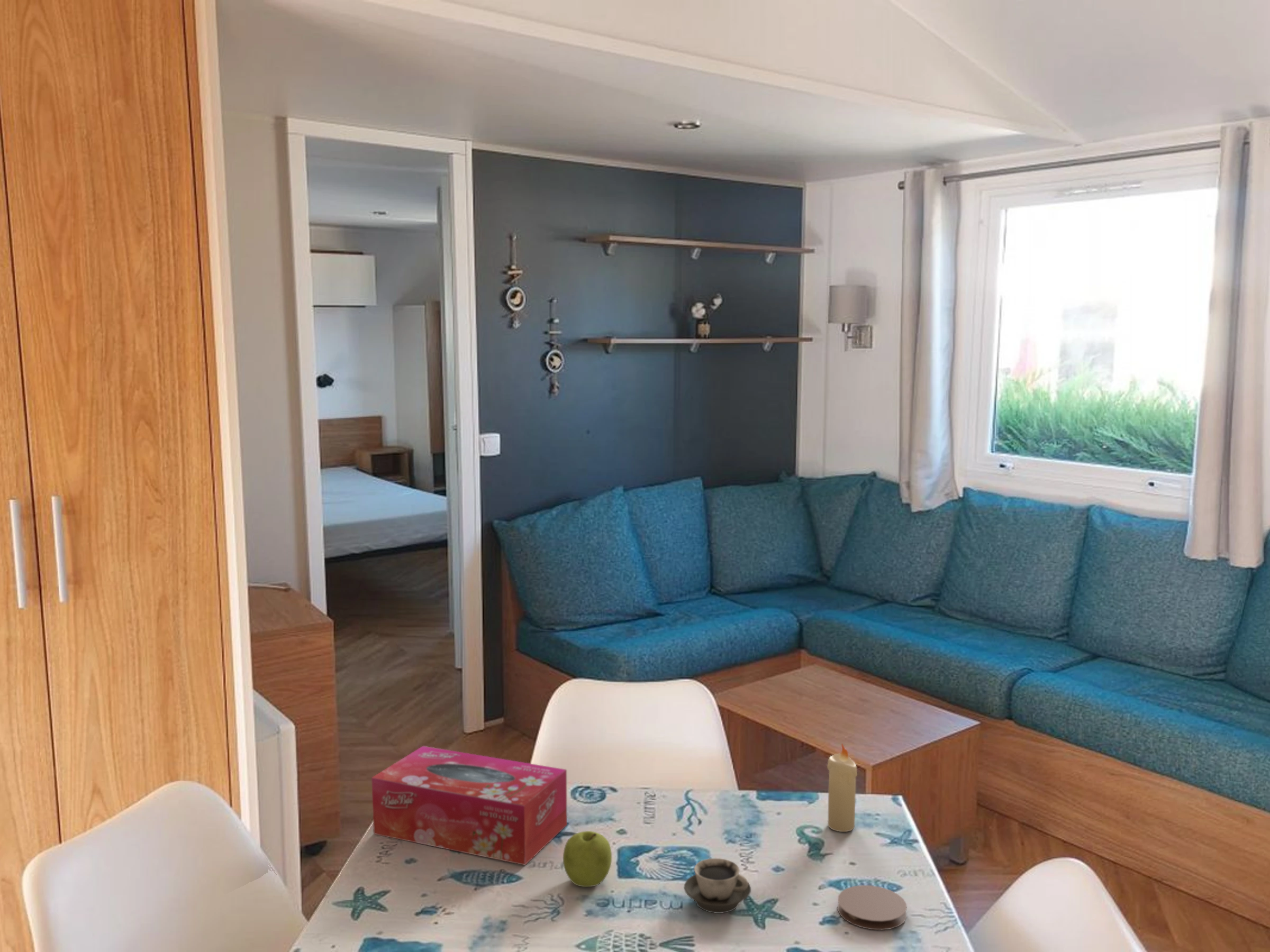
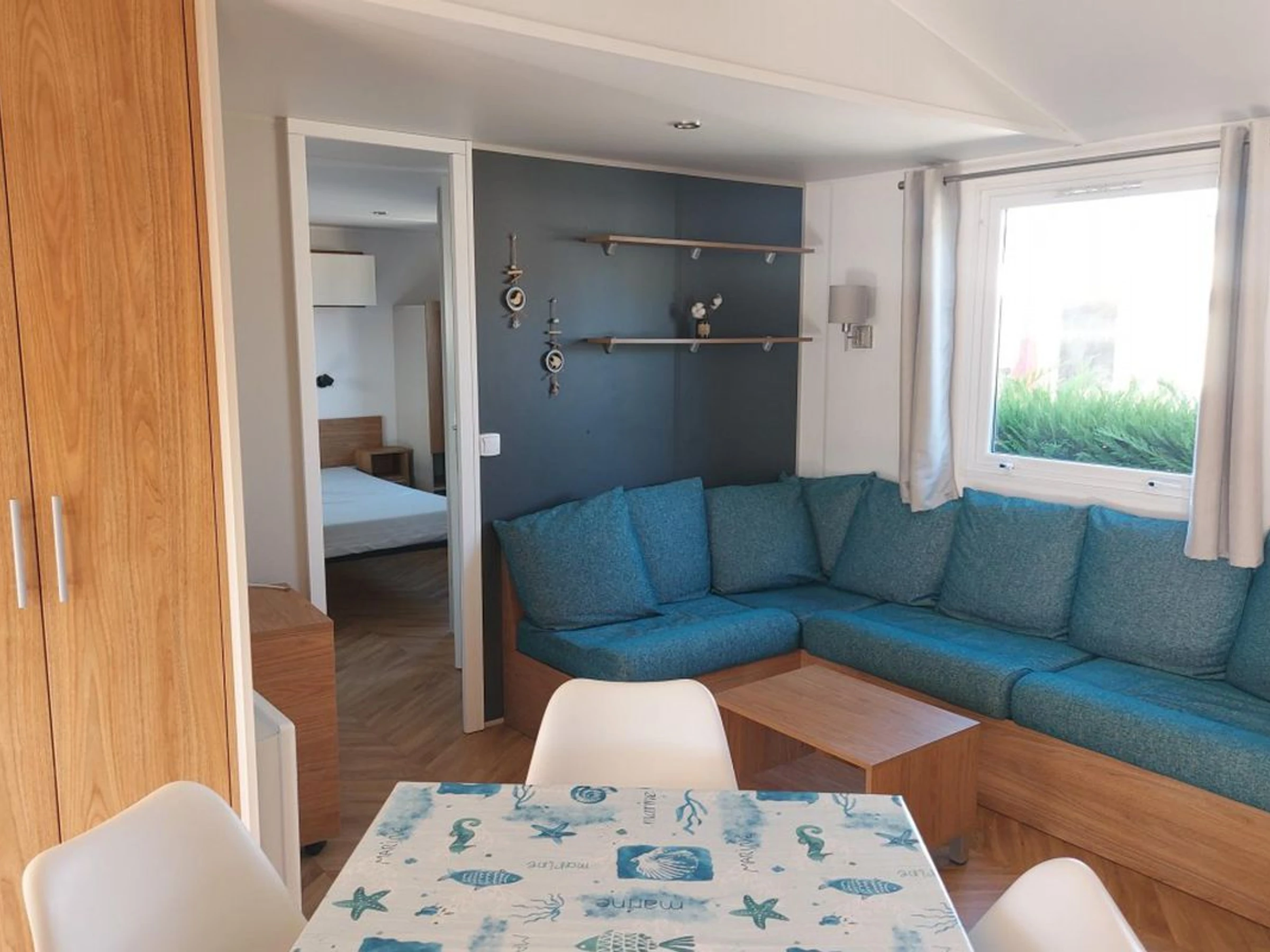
- fruit [563,830,612,887]
- candle [827,743,858,832]
- tissue box [371,745,568,866]
- cup [683,858,751,914]
- coaster [837,885,908,930]
